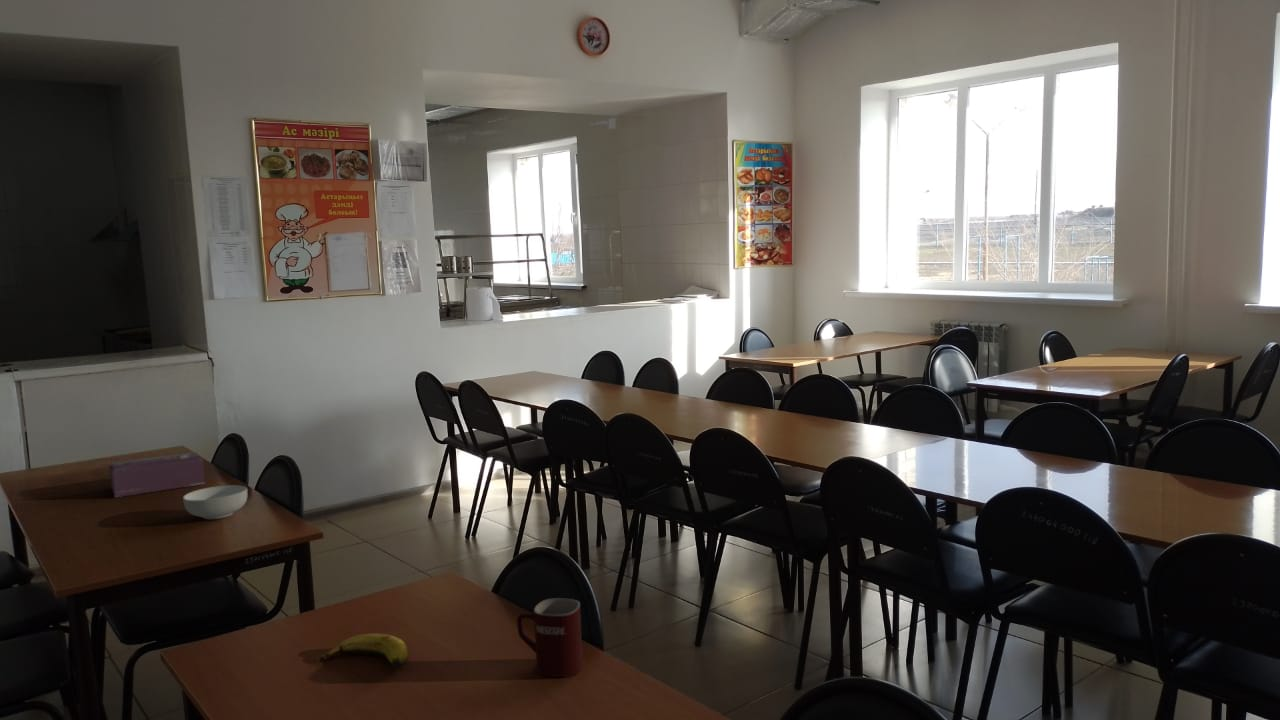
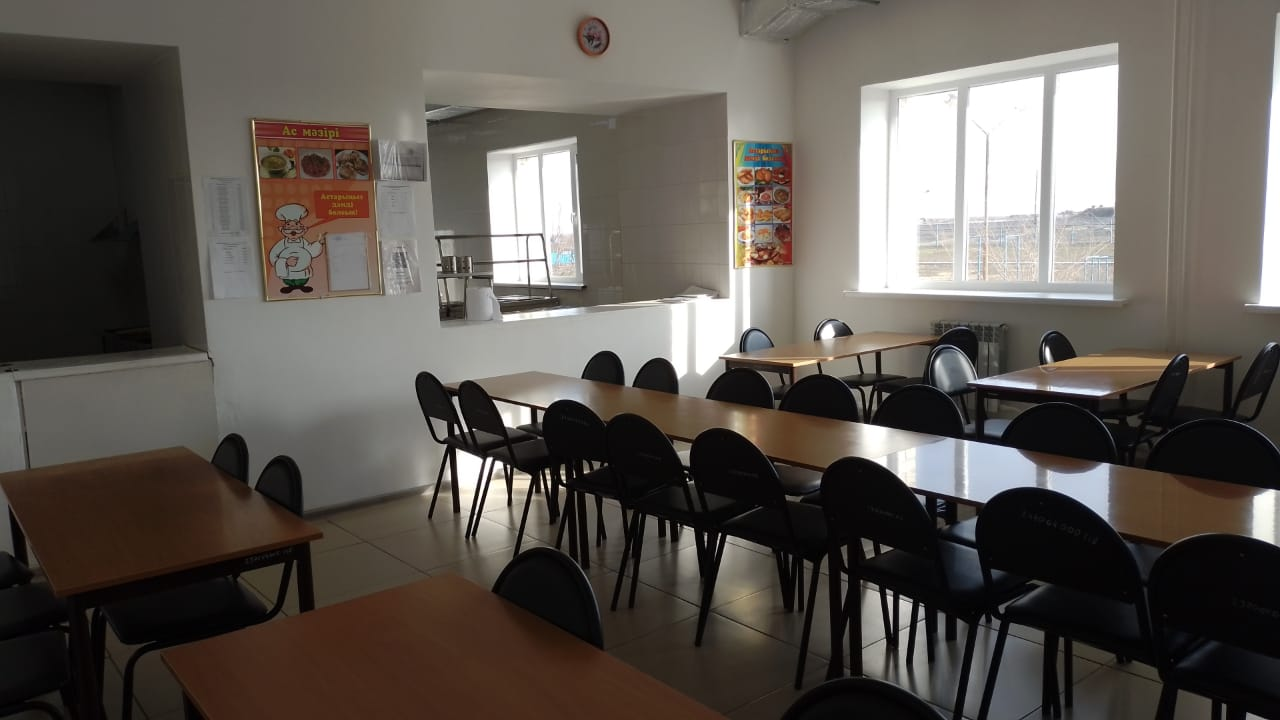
- mug [516,597,583,678]
- banana [313,633,409,668]
- cereal bowl [182,484,248,520]
- tissue box [108,451,206,498]
